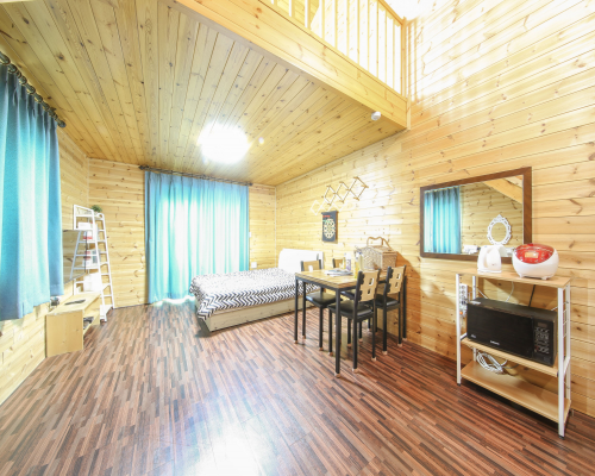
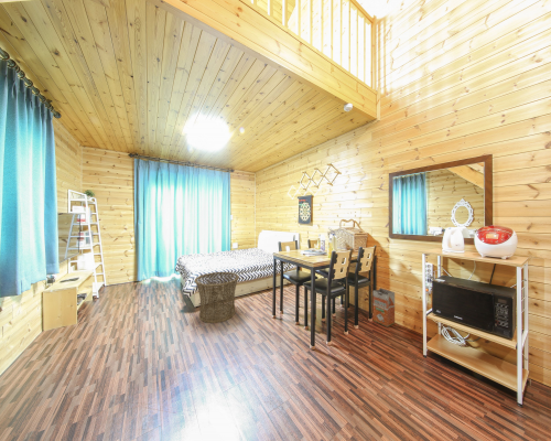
+ waste bin [372,288,396,327]
+ basket [194,271,240,324]
